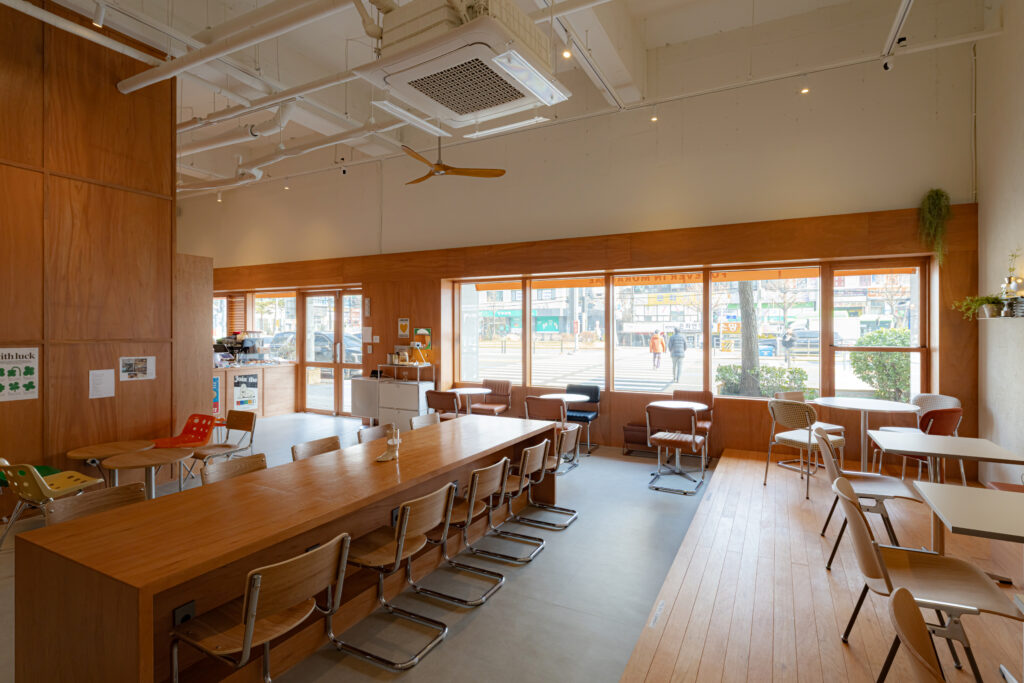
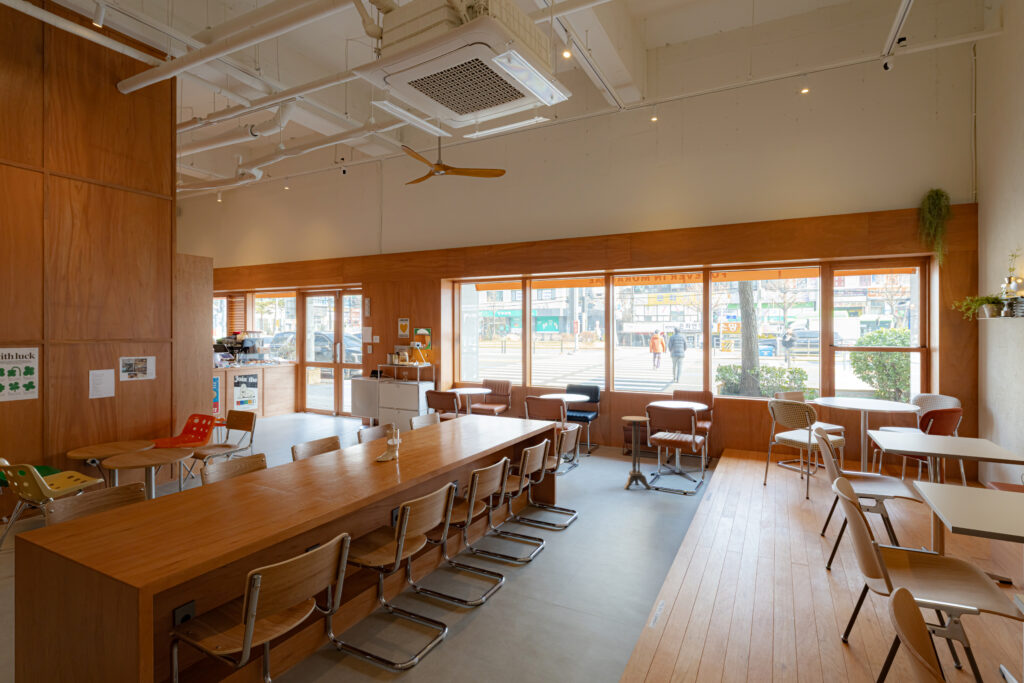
+ side table [621,415,652,490]
